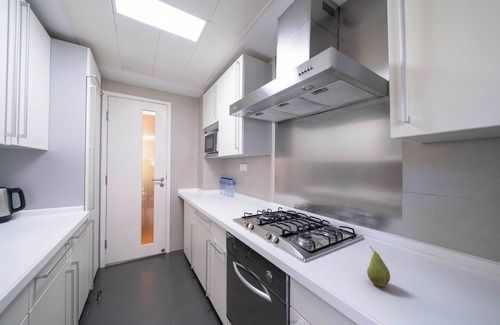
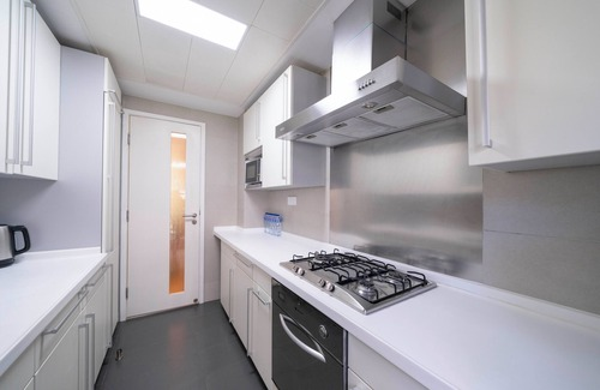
- fruit [366,245,391,287]
